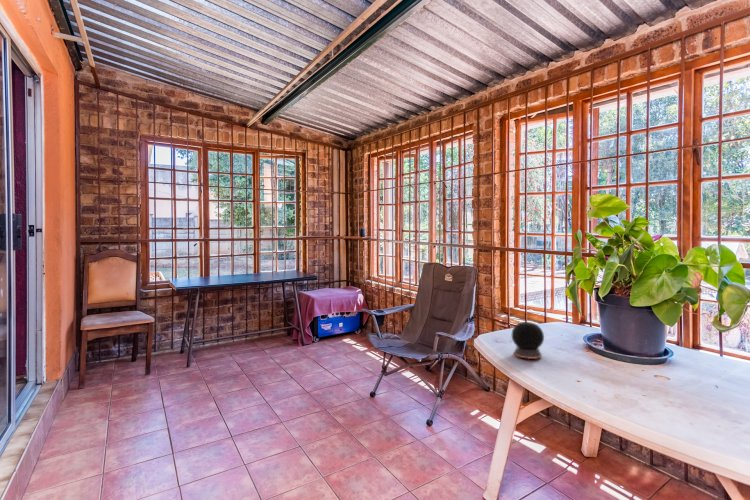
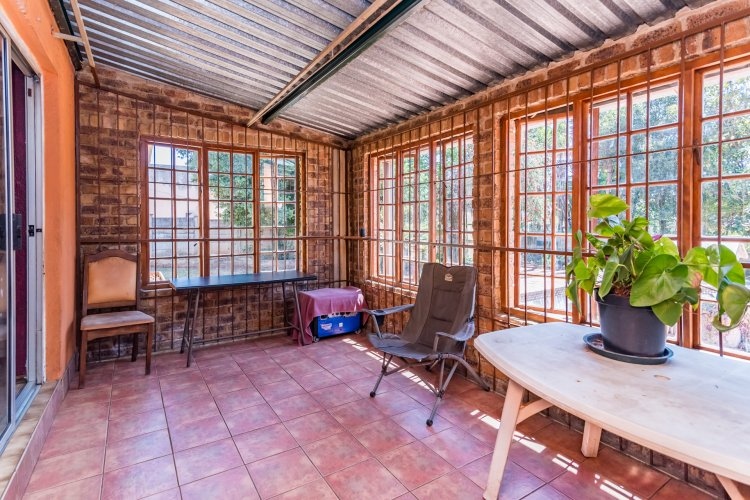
- speaker [511,321,545,360]
